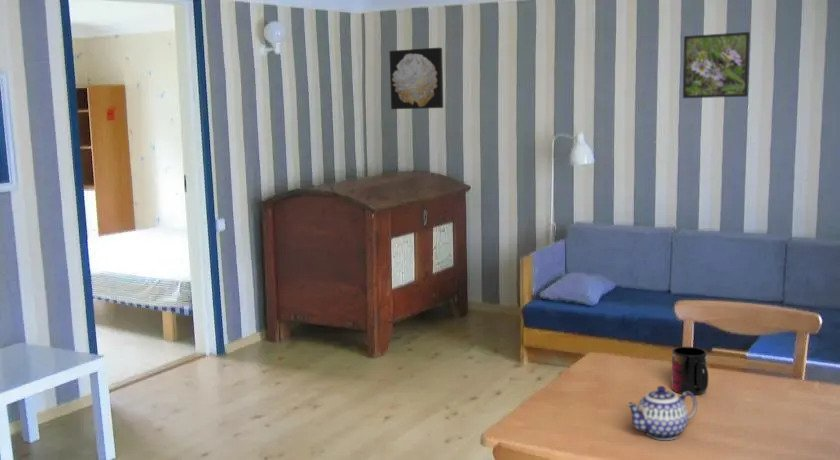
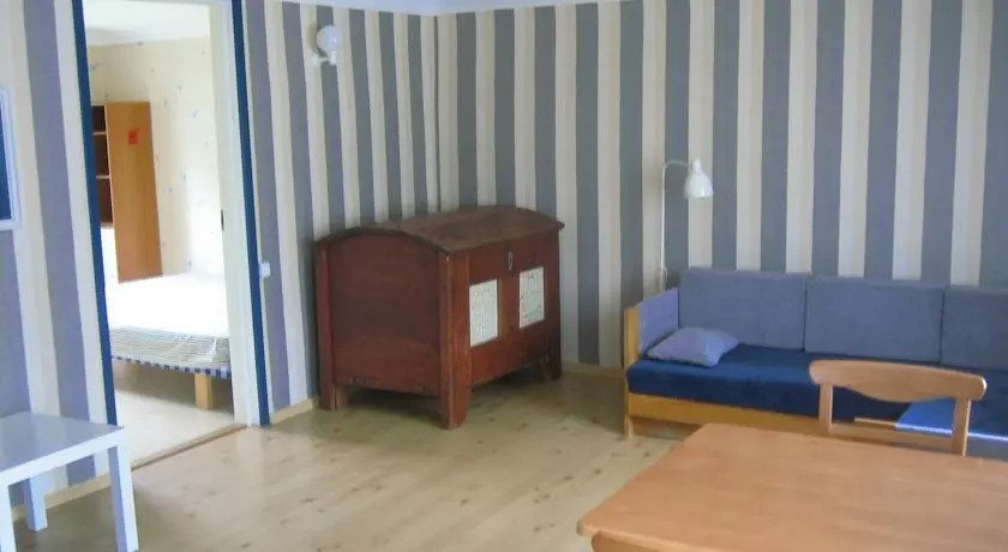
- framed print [682,31,751,99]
- teapot [625,385,698,441]
- wall art [389,47,444,110]
- mug [670,346,709,396]
